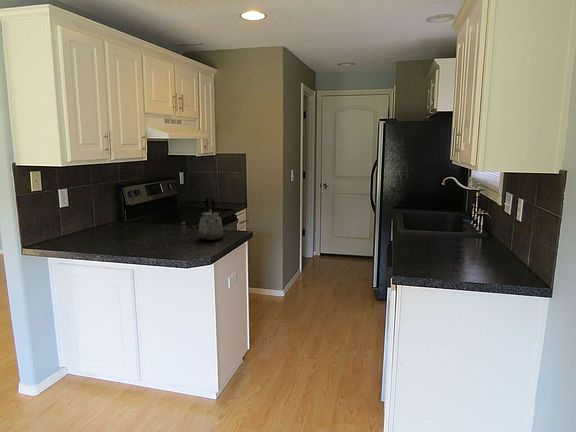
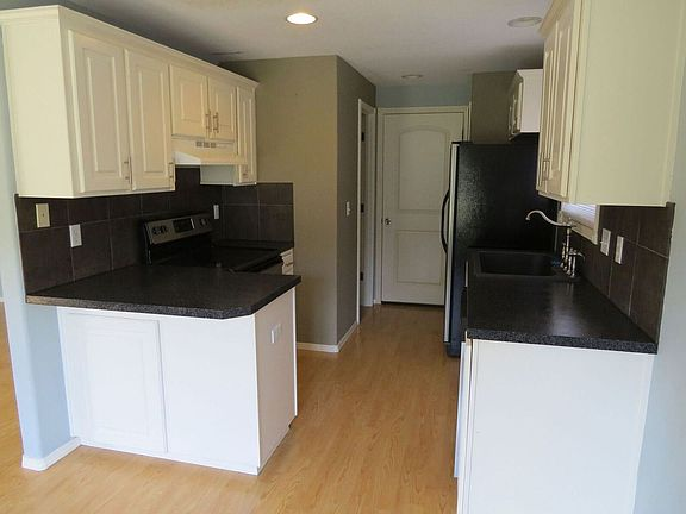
- kettle [197,196,224,242]
